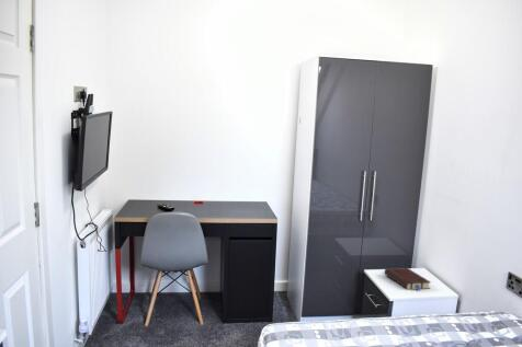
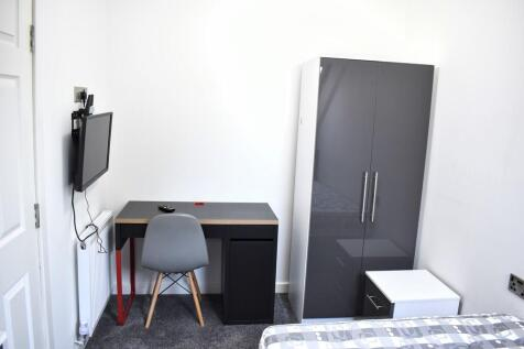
- book [383,266,432,292]
